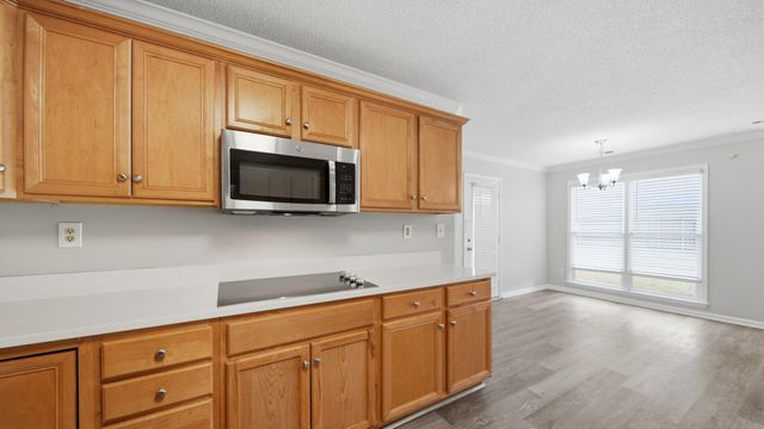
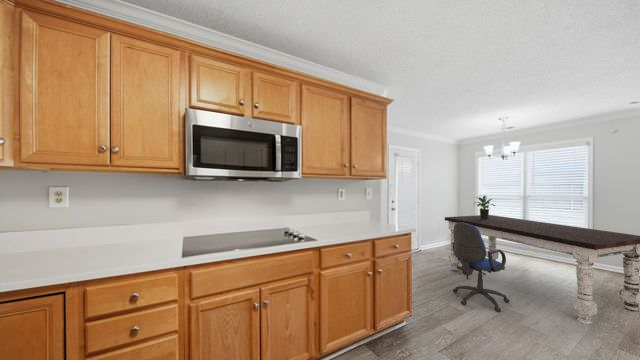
+ dining table [444,214,640,325]
+ potted plant [472,194,496,220]
+ chair [452,222,511,313]
